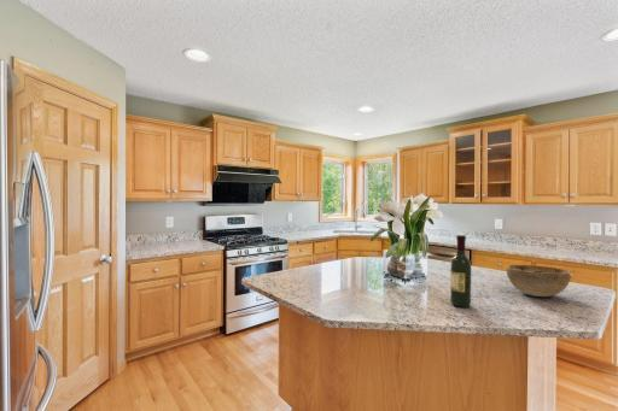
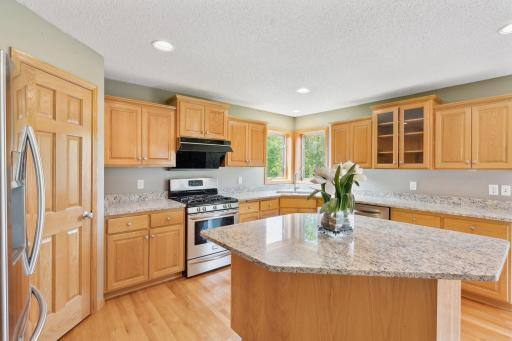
- decorative bowl [506,264,572,298]
- wine bottle [449,234,472,309]
